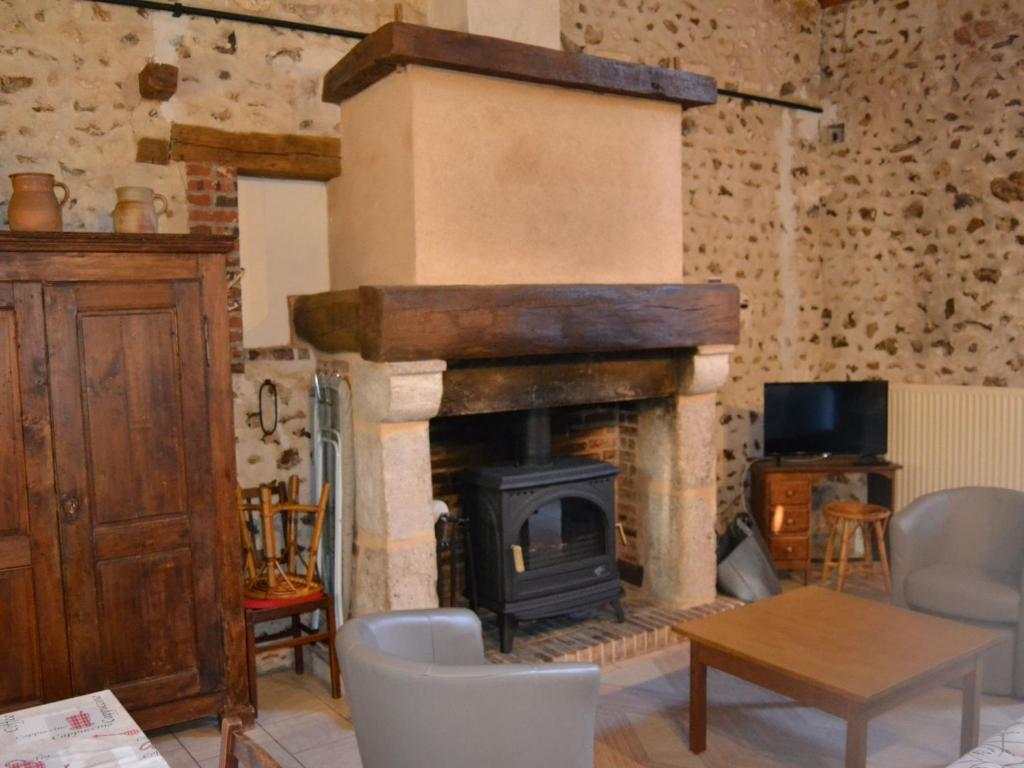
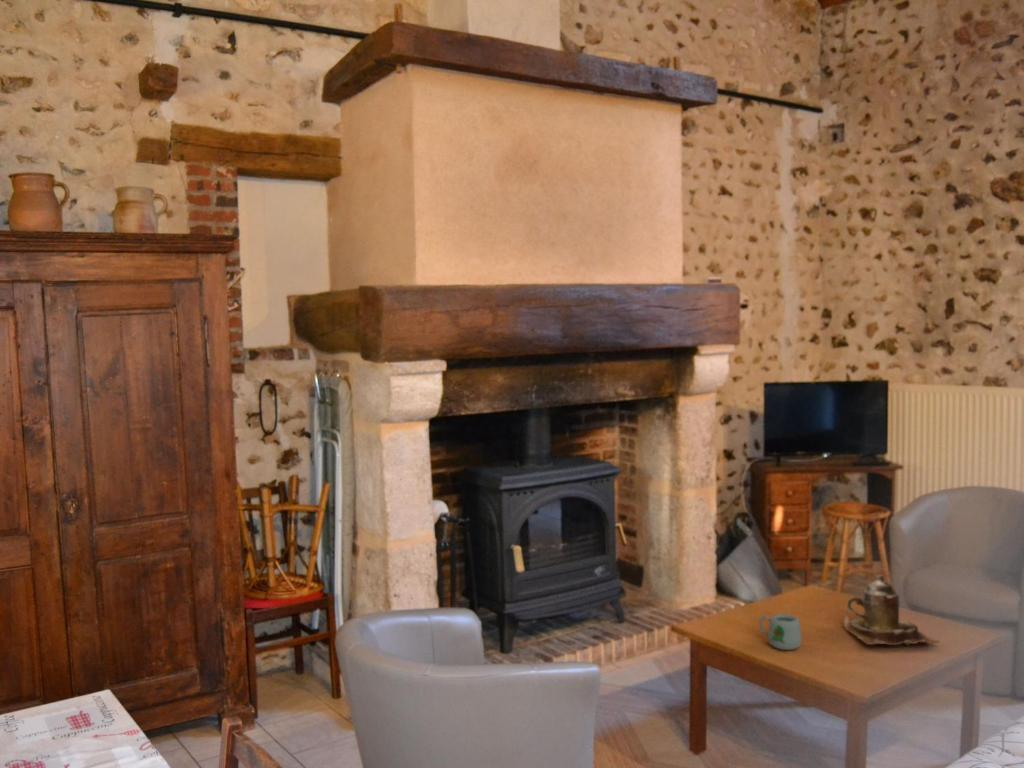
+ teapot [842,574,941,648]
+ mug [759,613,803,651]
